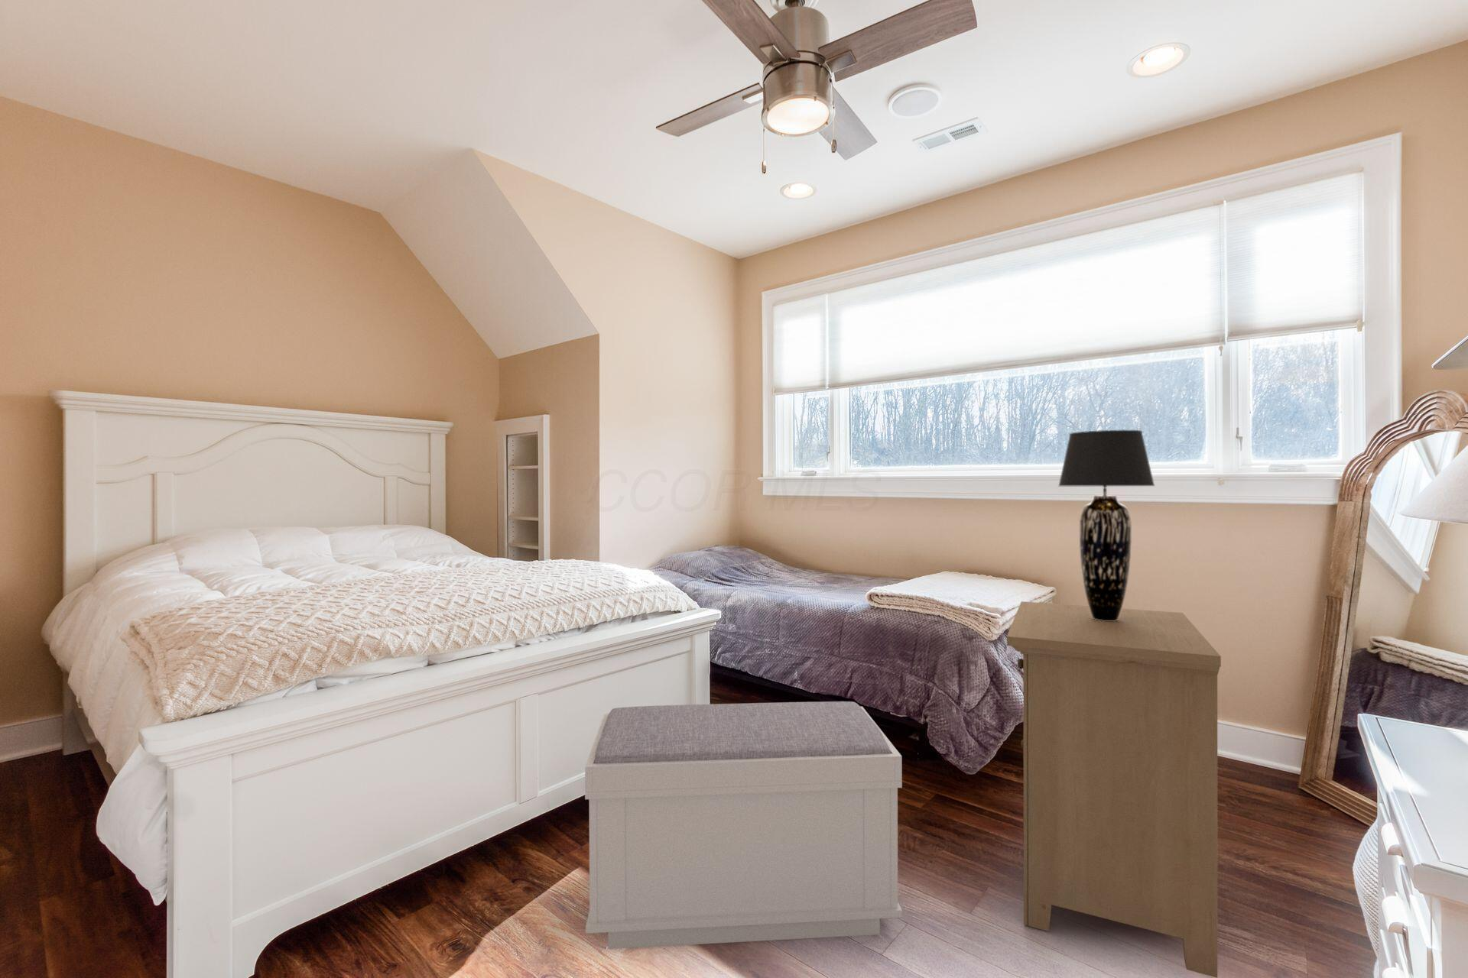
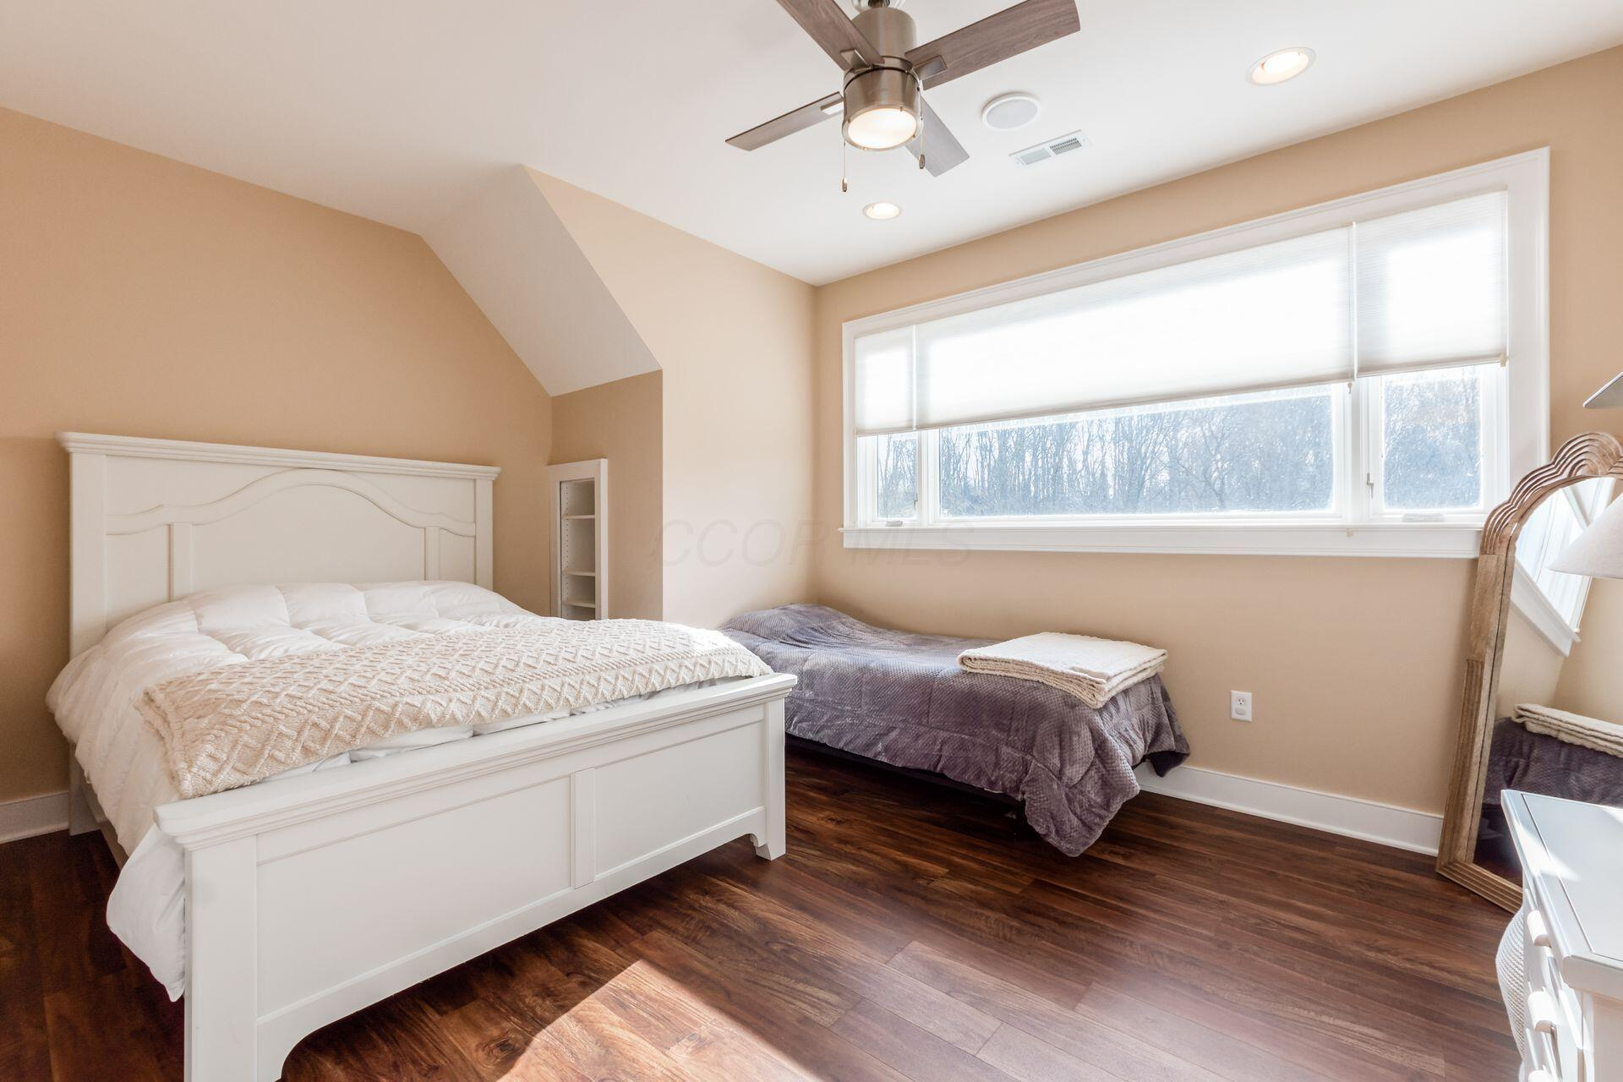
- nightstand [1006,600,1222,978]
- bench [584,701,903,950]
- table lamp [1057,429,1156,621]
